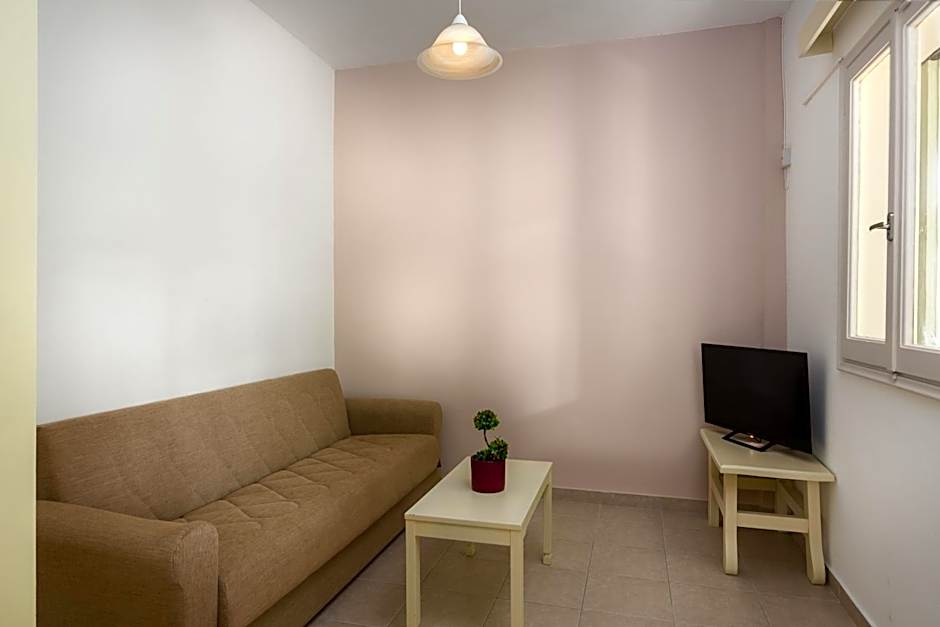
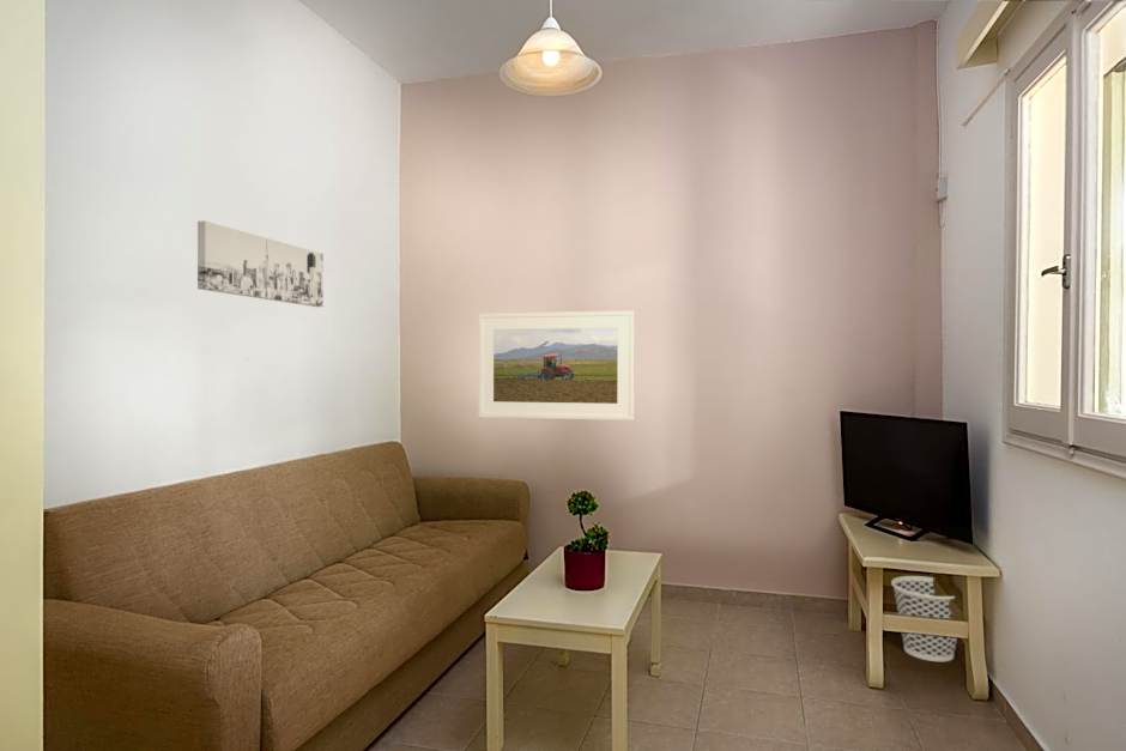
+ wall art [196,219,325,308]
+ wastebasket [890,575,958,662]
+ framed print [478,310,636,422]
